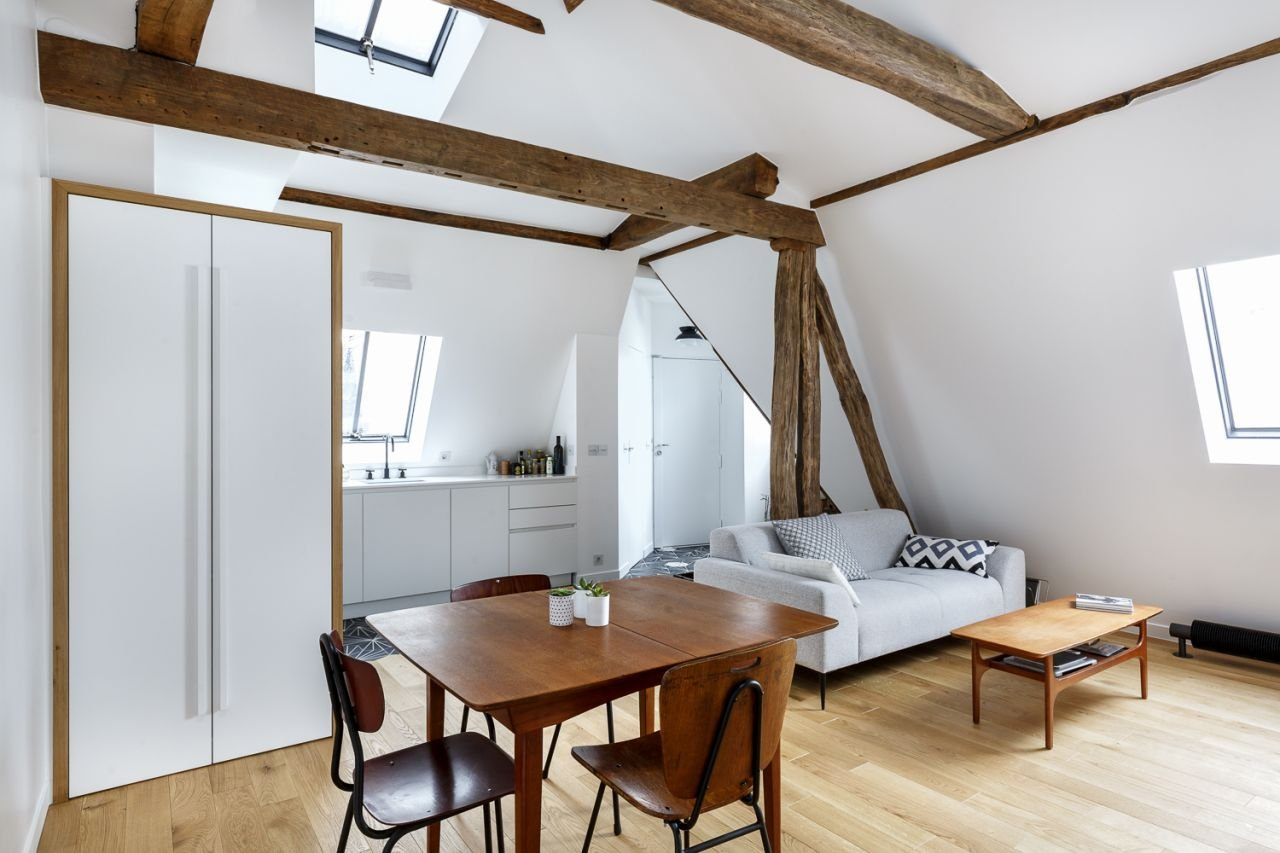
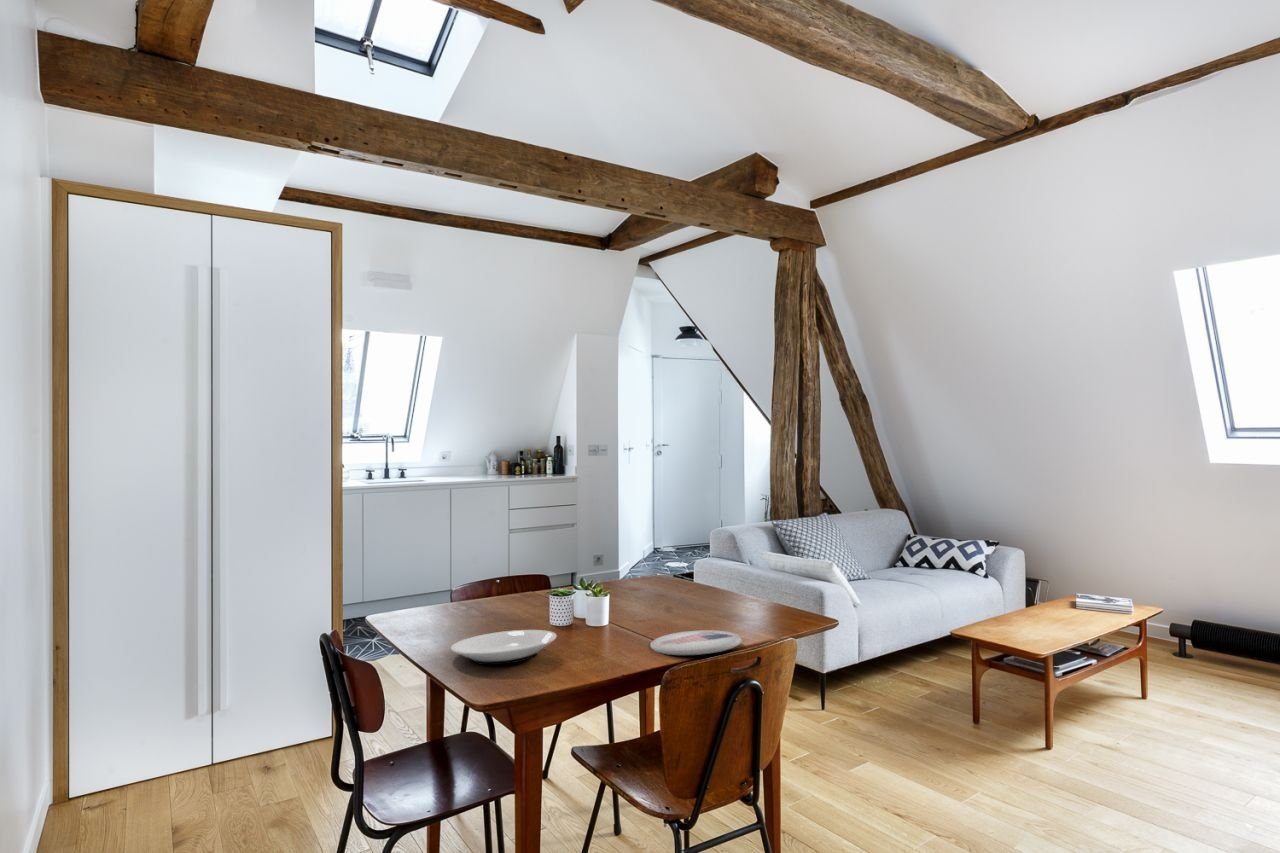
+ plate [649,629,743,656]
+ plate [450,629,558,666]
